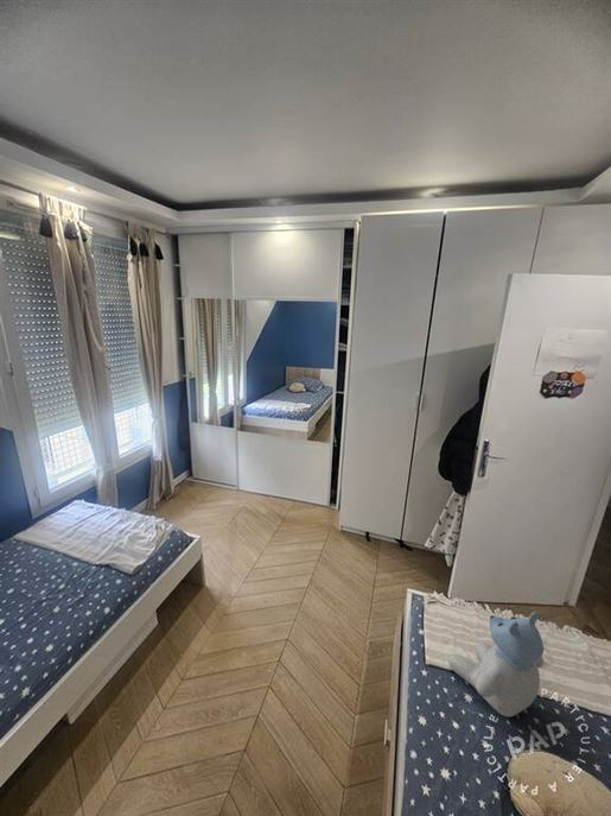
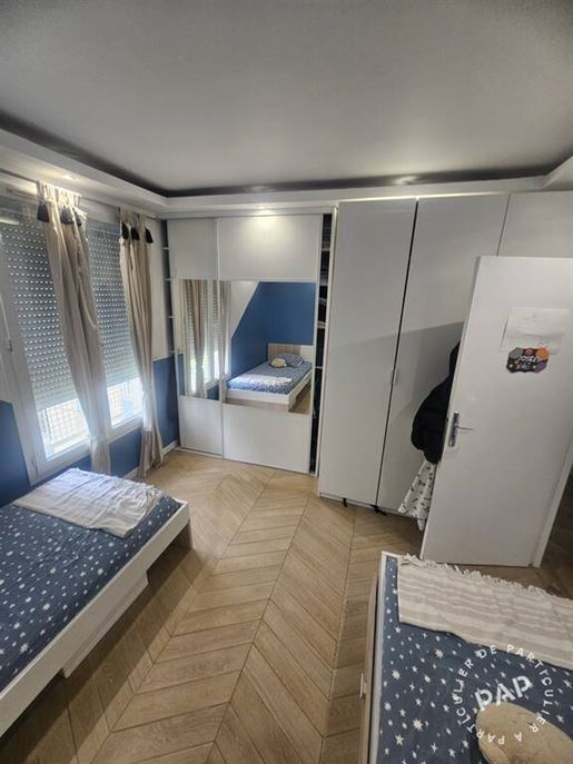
- stuffed bear [447,611,545,719]
